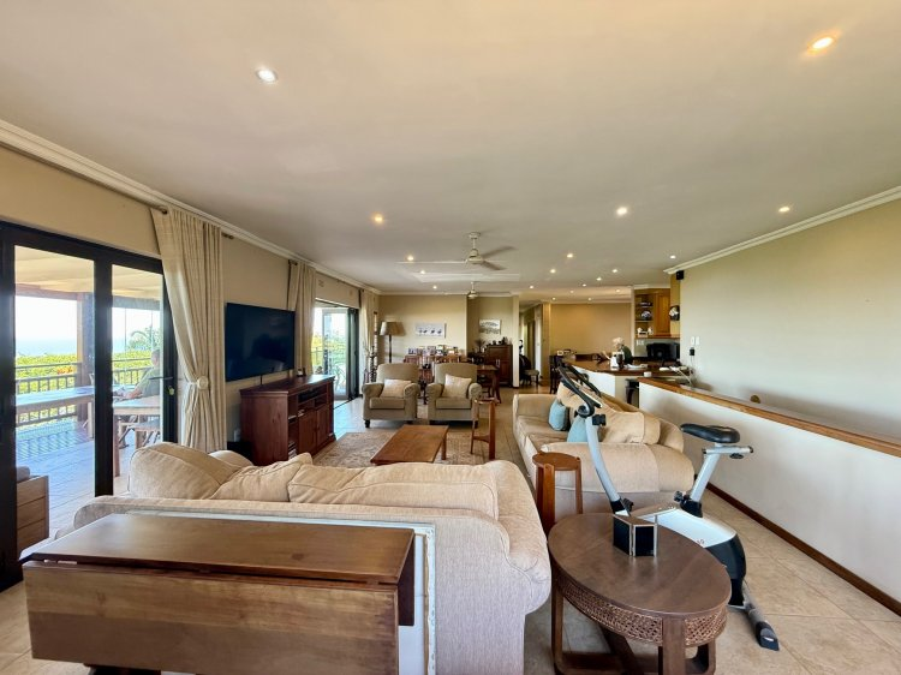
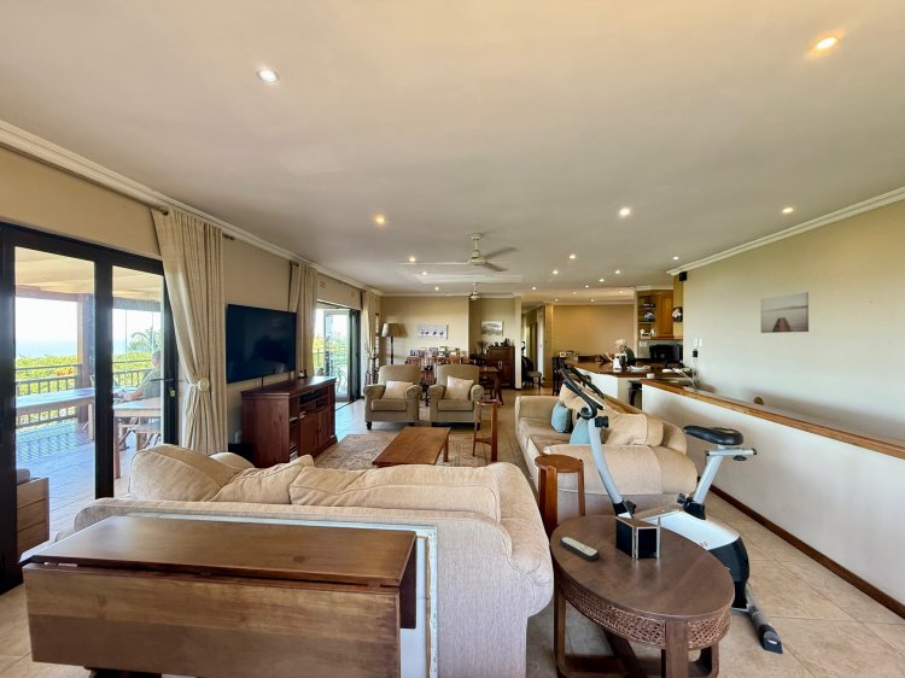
+ wall art [759,291,810,334]
+ remote control [559,536,601,562]
